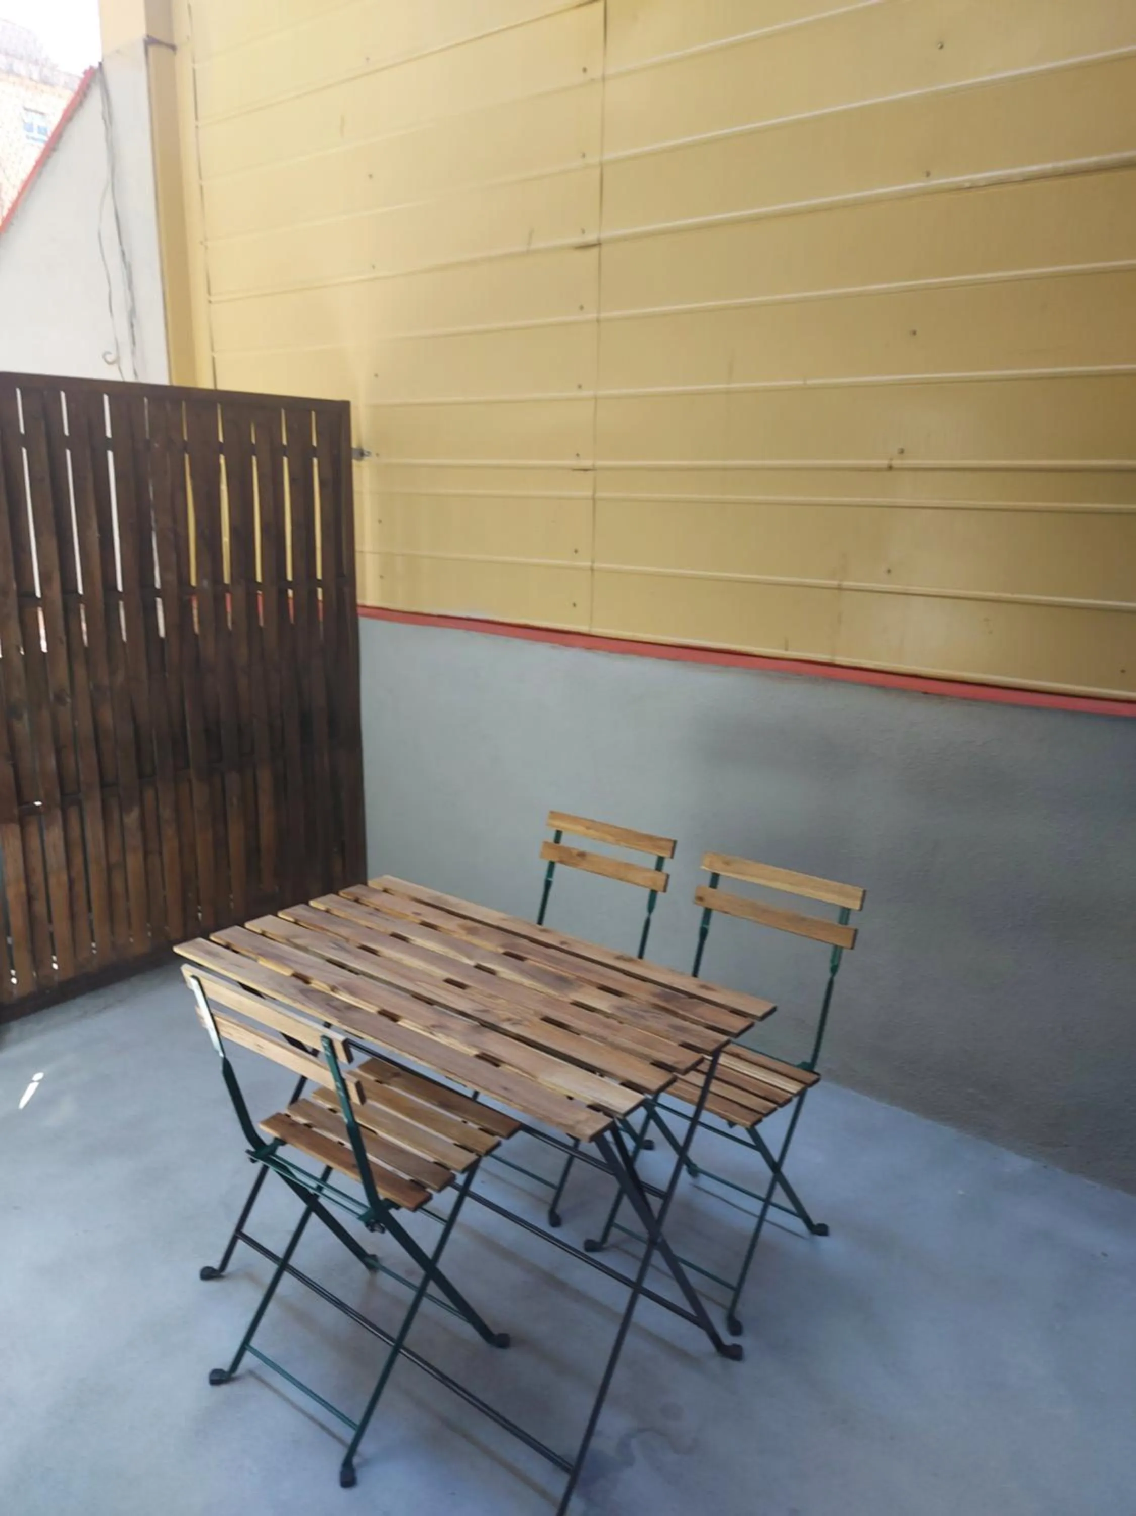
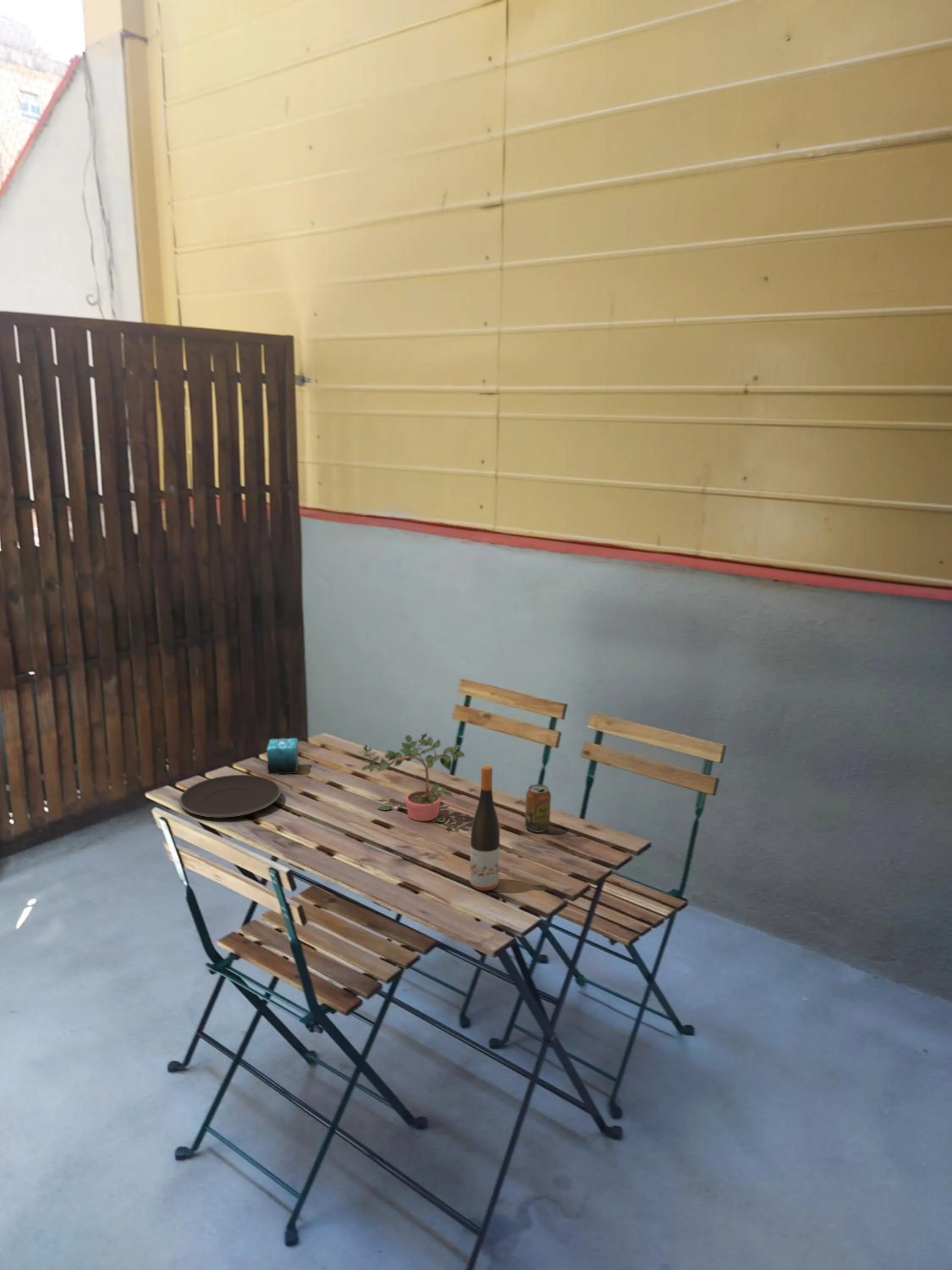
+ beverage can [525,784,551,833]
+ wine bottle [470,765,500,892]
+ potted plant [360,732,466,823]
+ plate [179,774,282,818]
+ candle [266,733,299,775]
